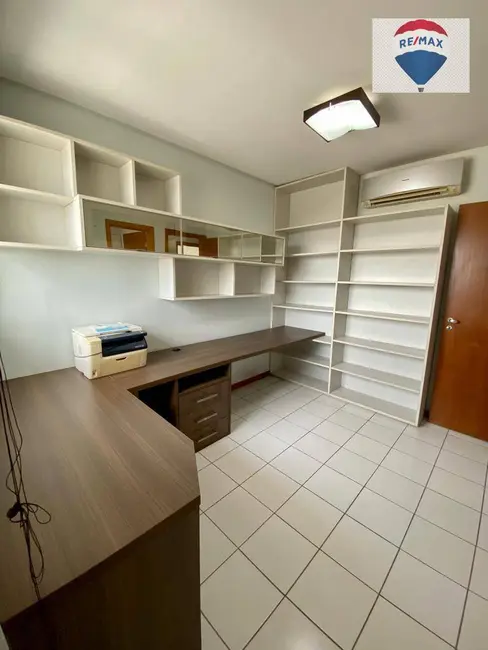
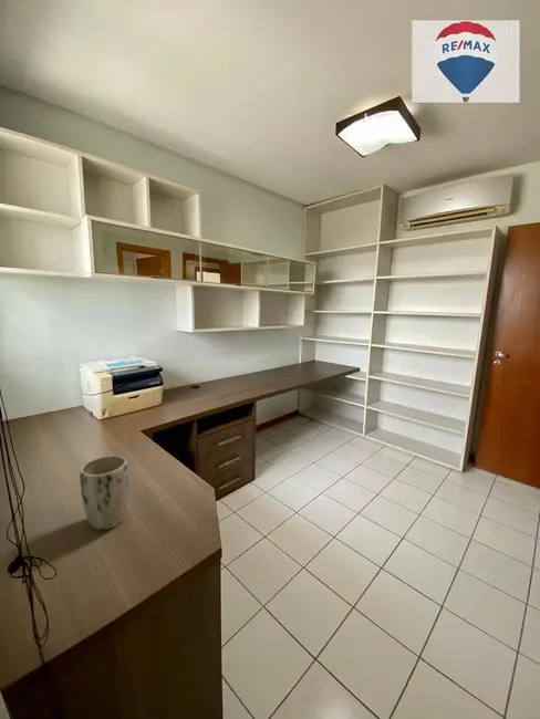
+ plant pot [79,455,129,531]
